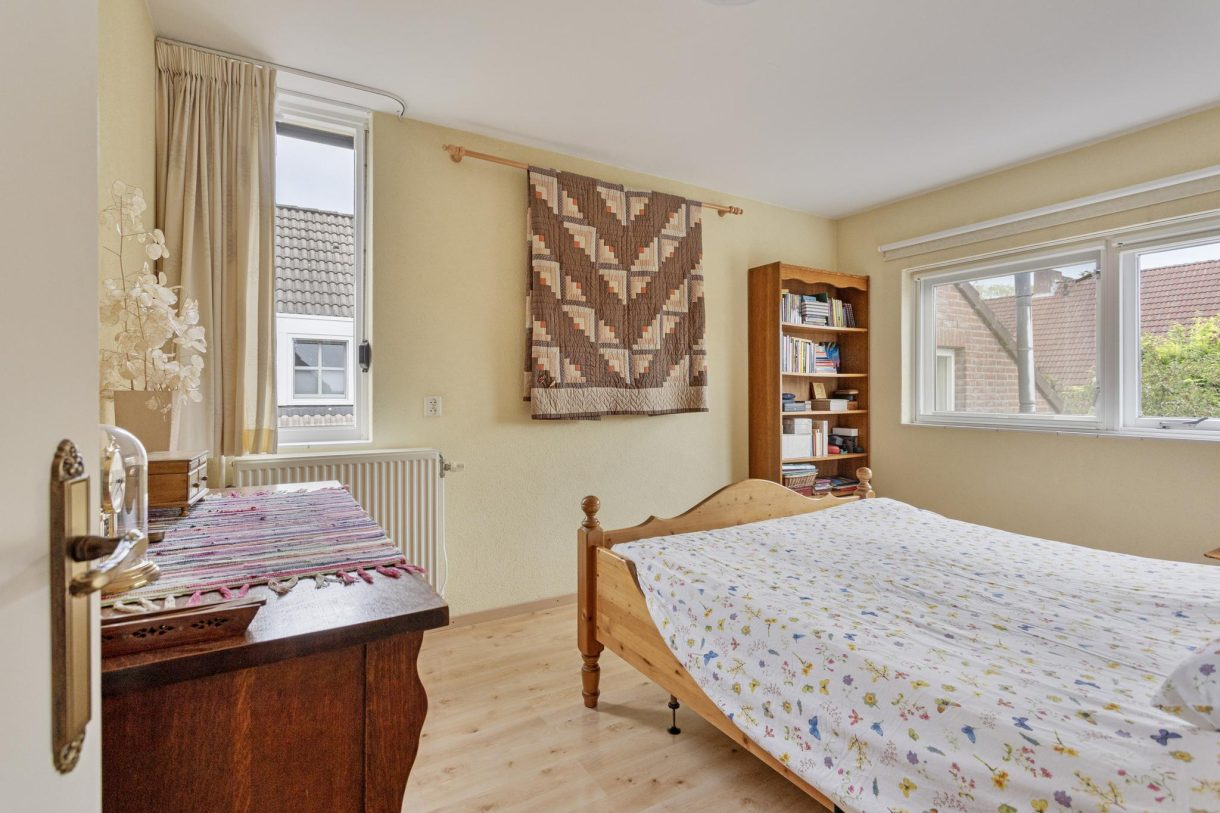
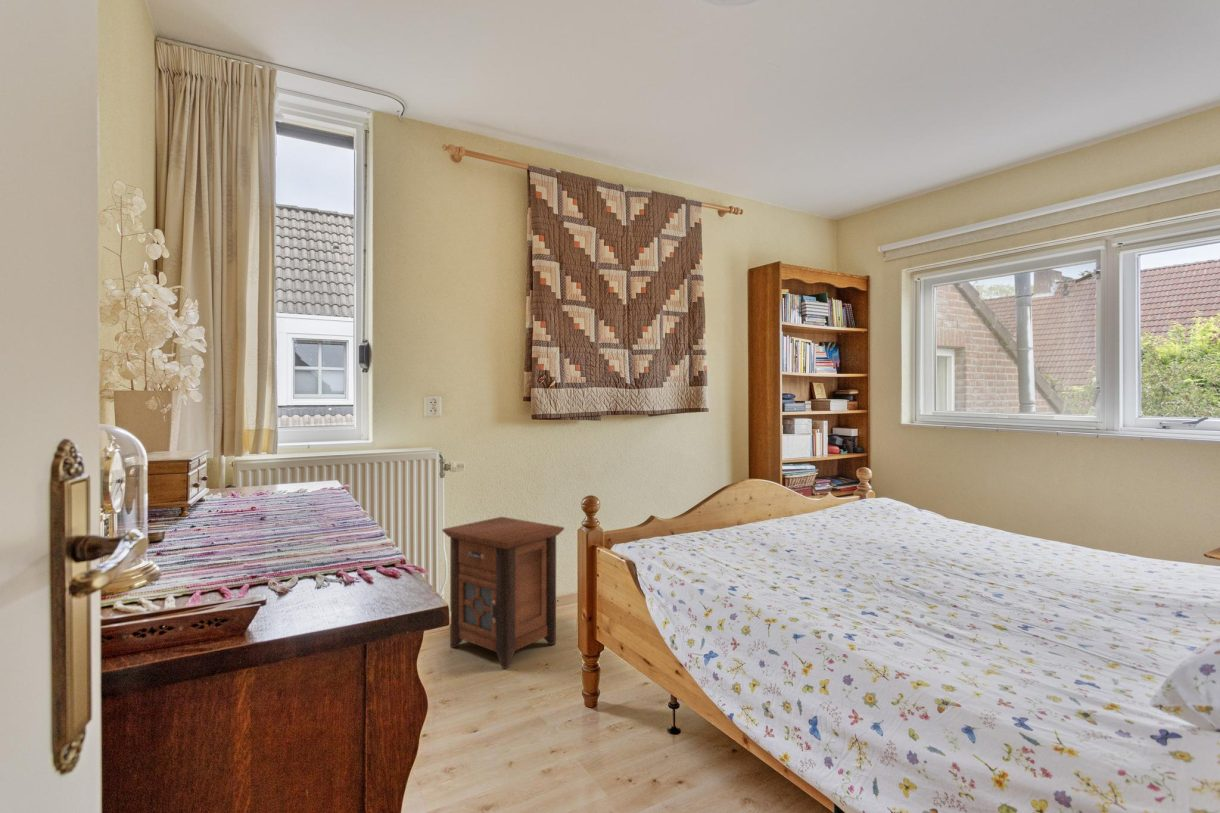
+ nightstand [441,516,565,670]
